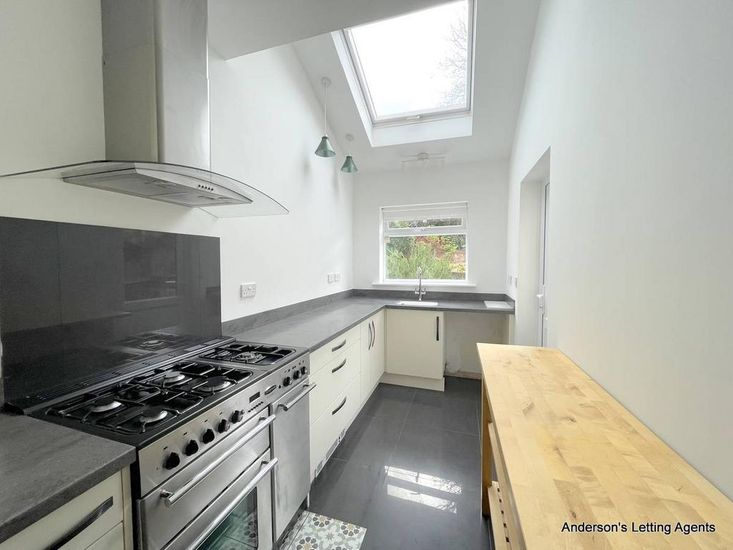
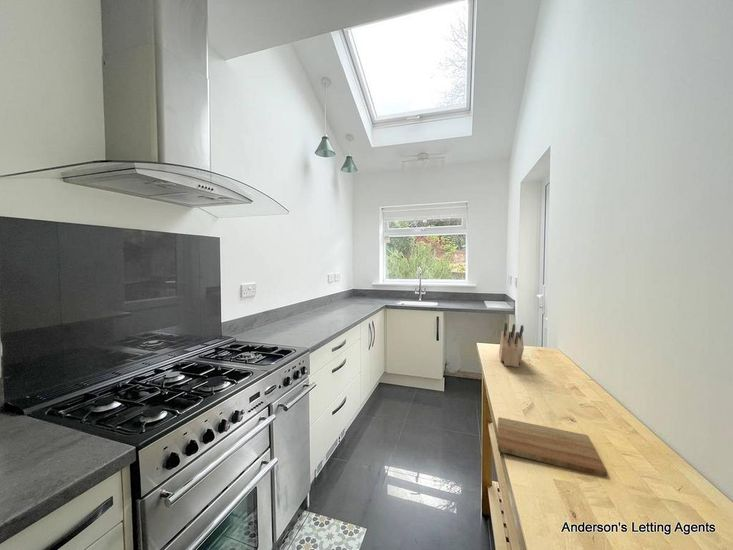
+ cutting board [497,416,608,478]
+ knife block [498,322,525,368]
